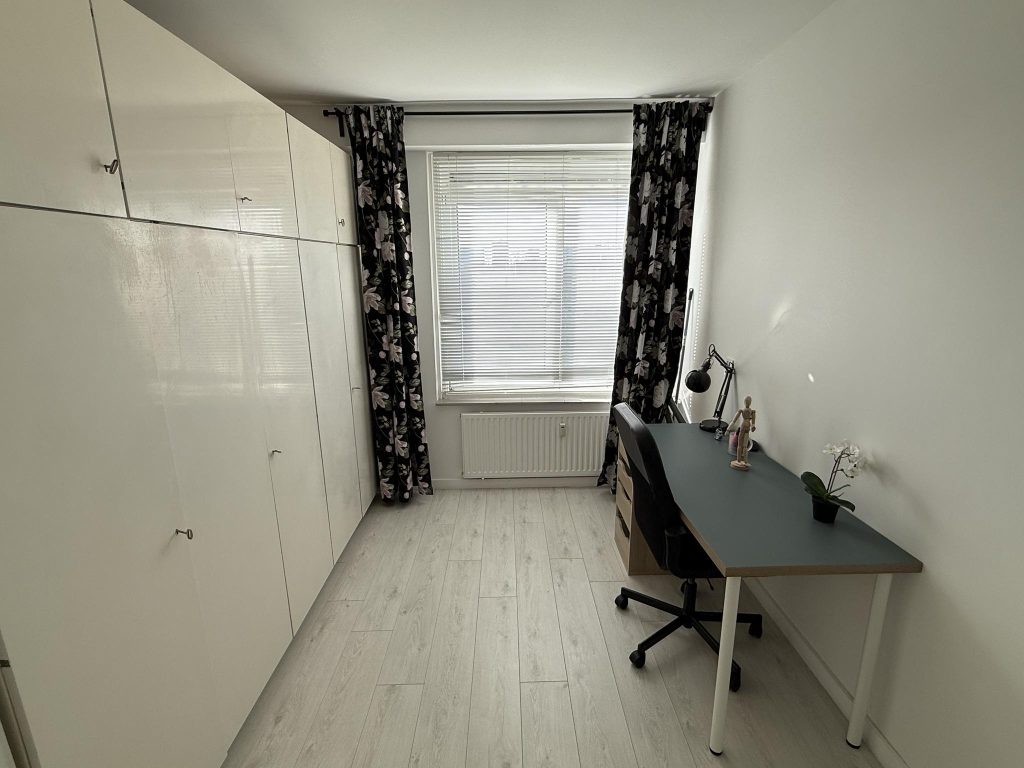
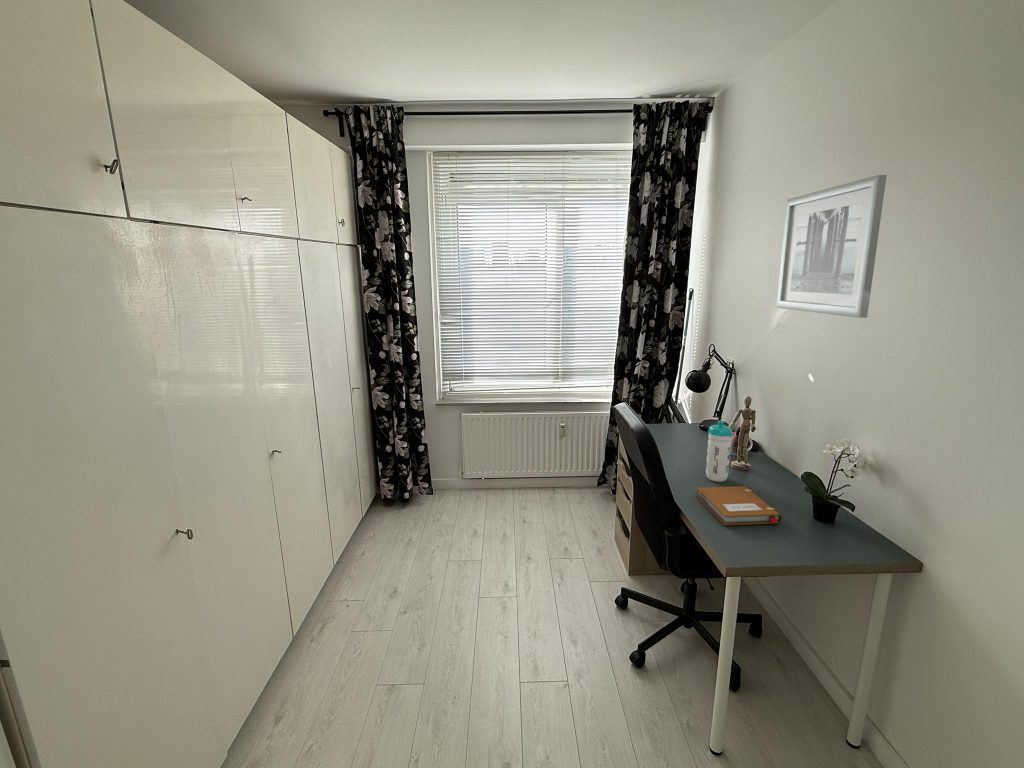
+ notebook [695,485,783,526]
+ wall art [775,174,888,319]
+ water bottle [705,420,733,483]
